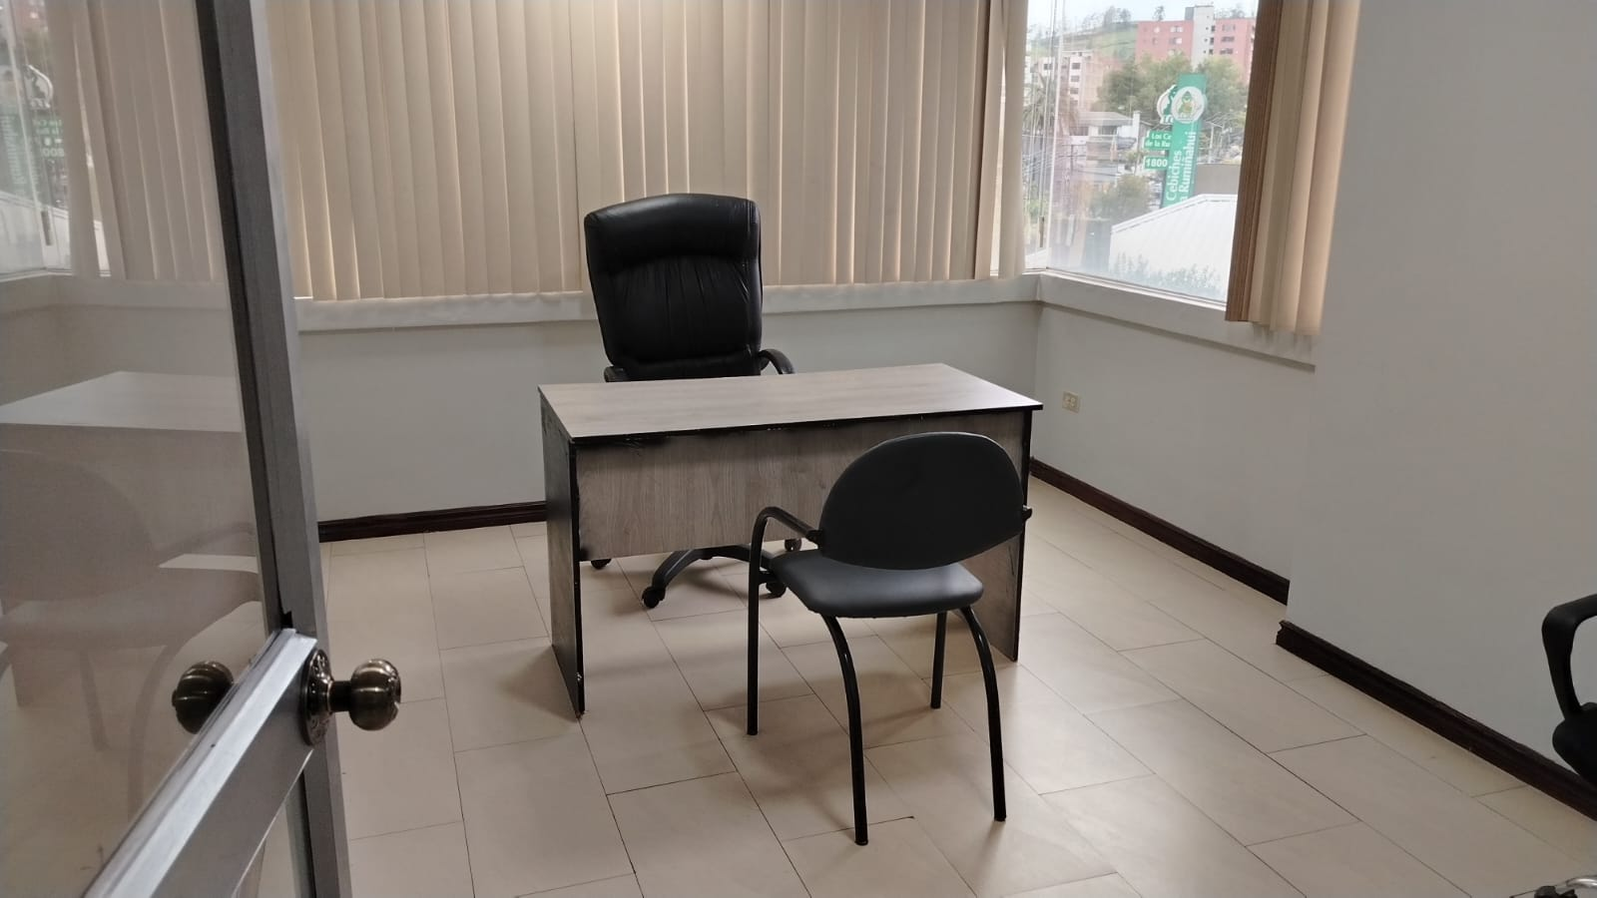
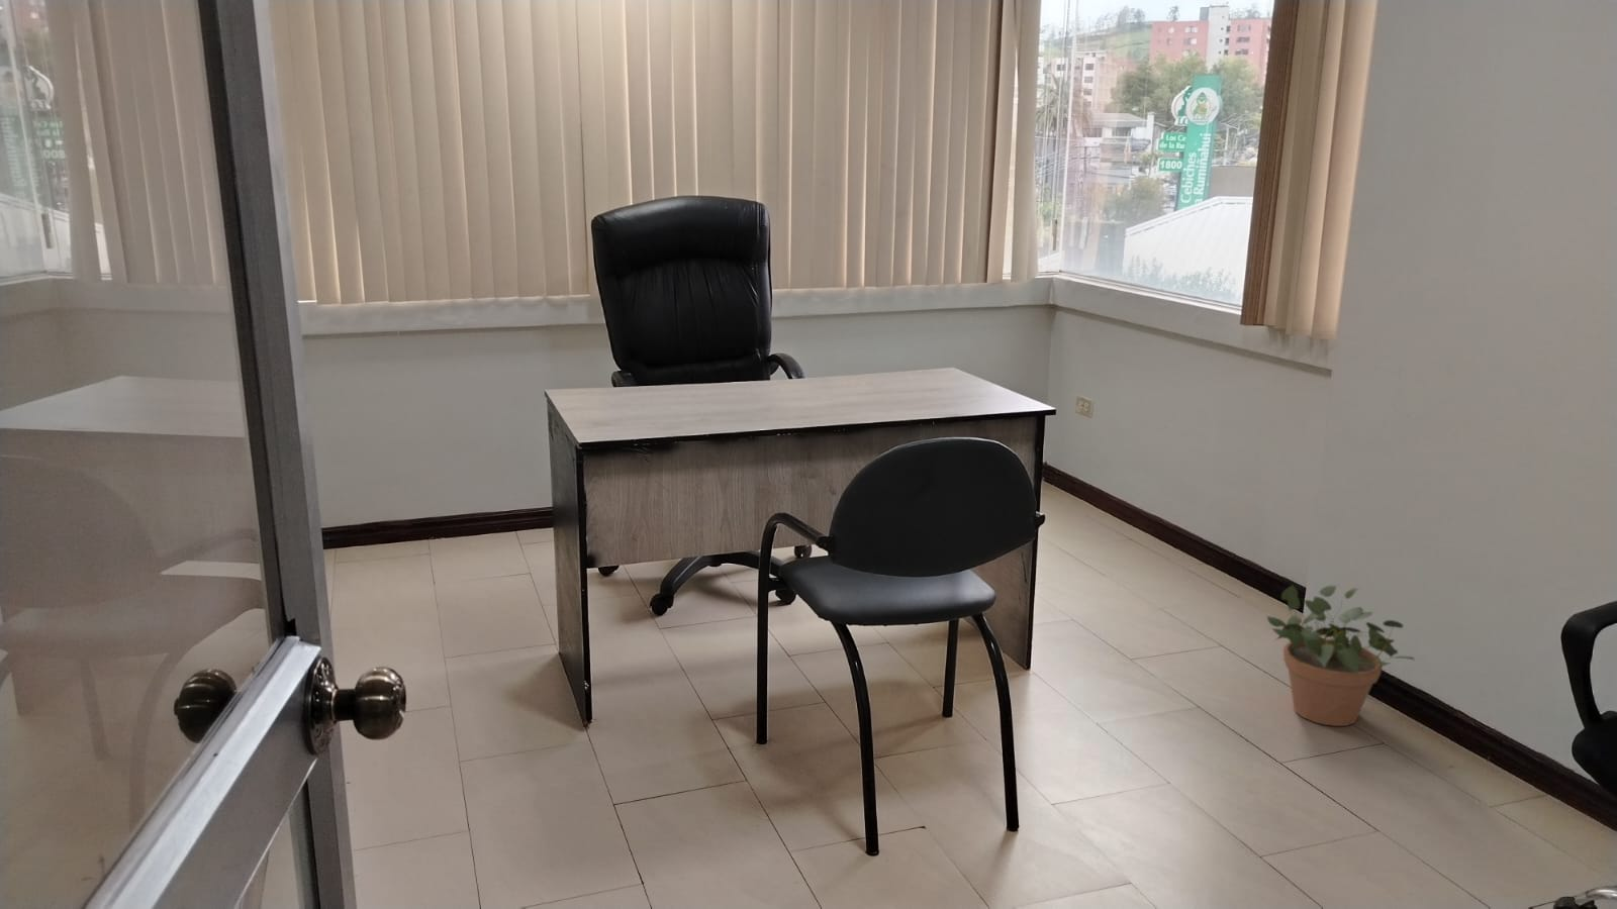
+ potted plant [1266,584,1416,727]
